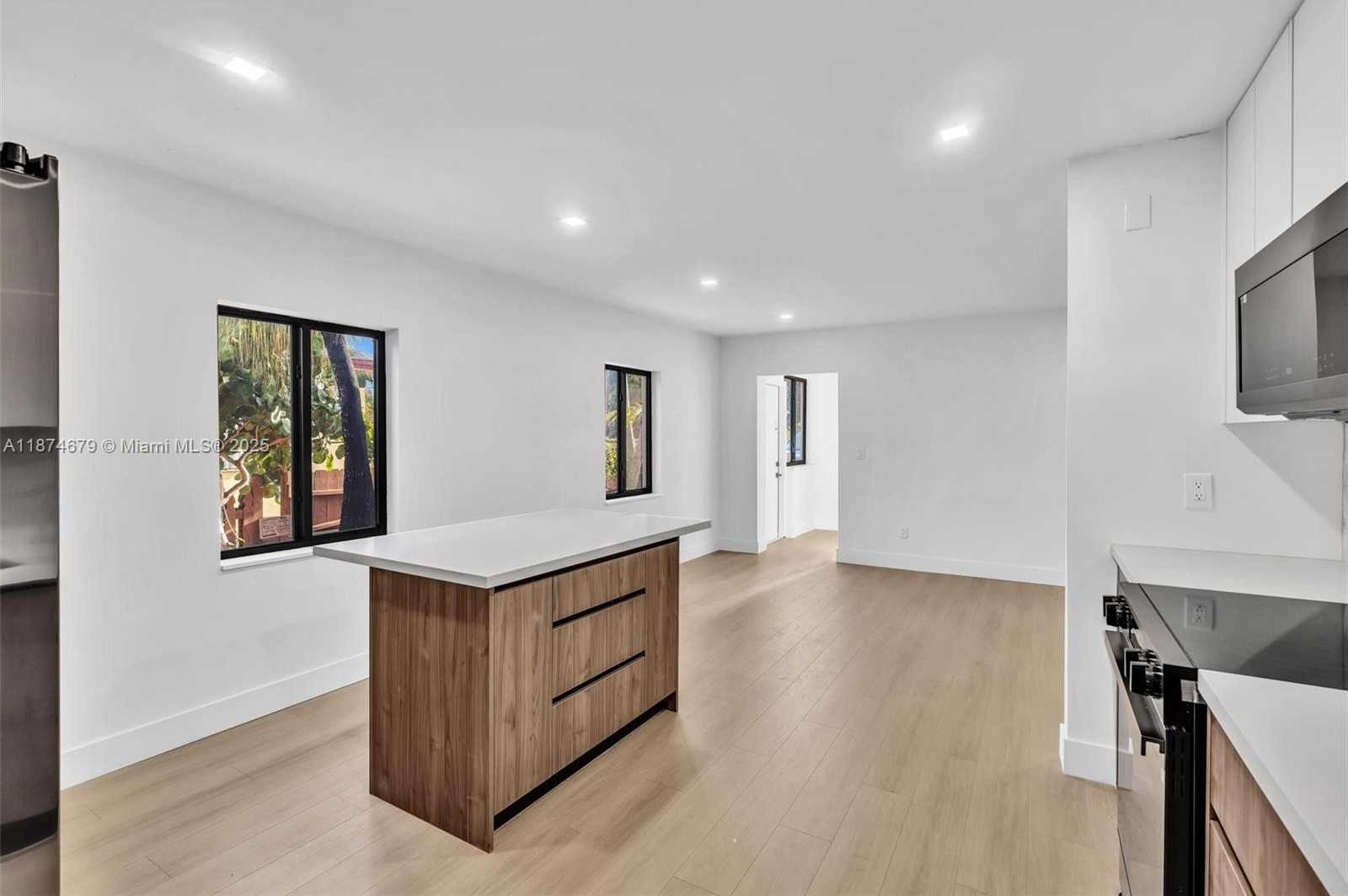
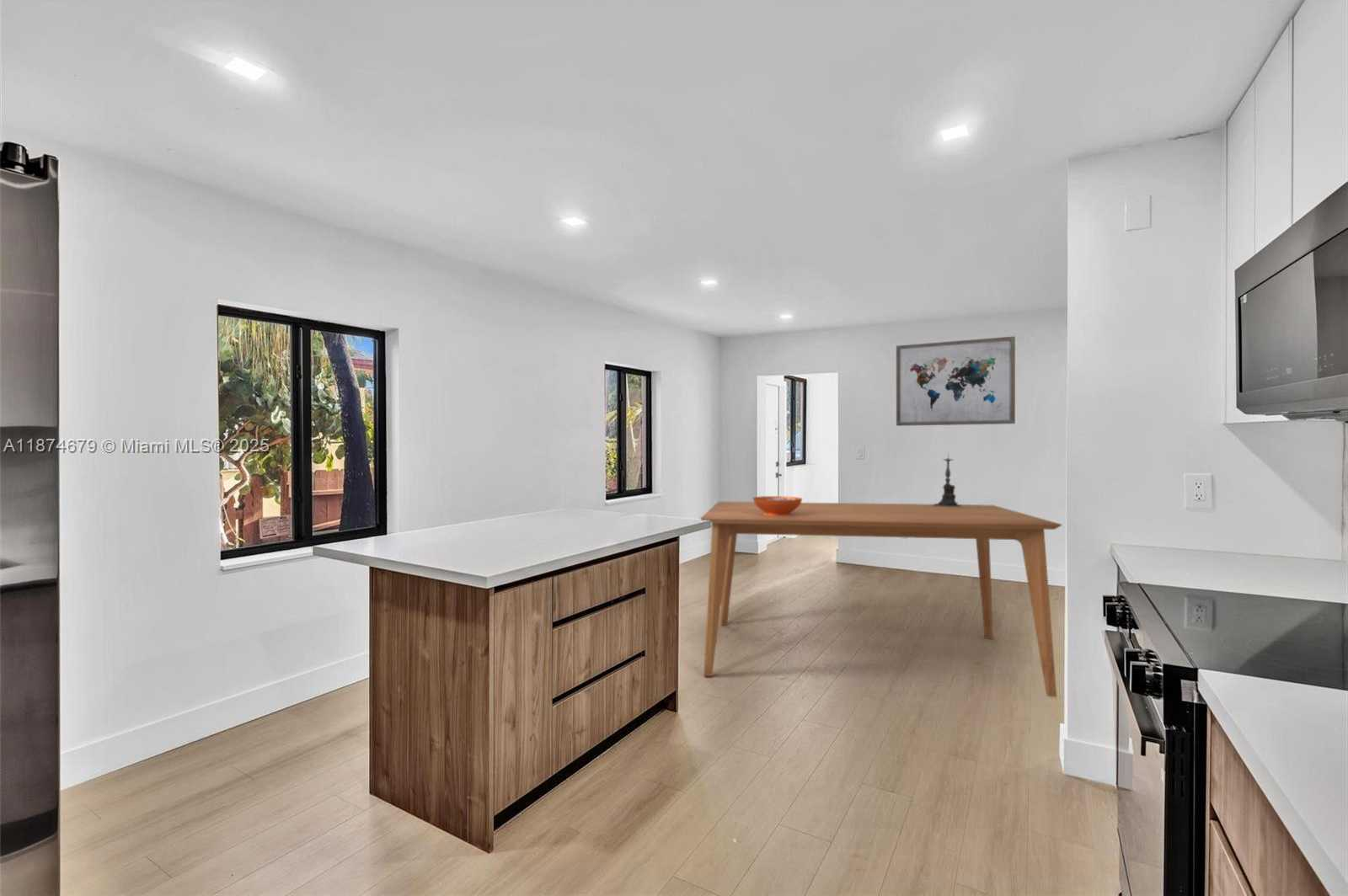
+ dining table [699,500,1062,698]
+ candle holder [933,451,962,507]
+ wall art [896,335,1016,427]
+ decorative bowl [752,495,803,516]
